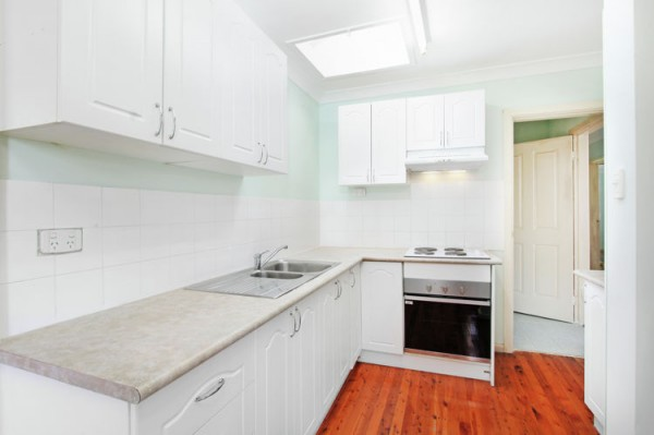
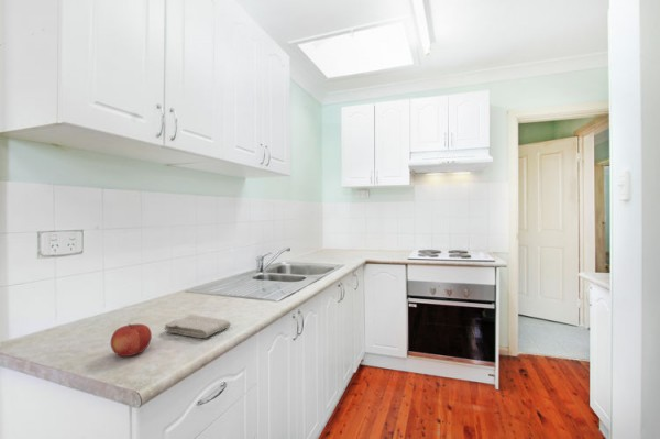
+ washcloth [163,314,231,339]
+ fruit [110,322,153,358]
